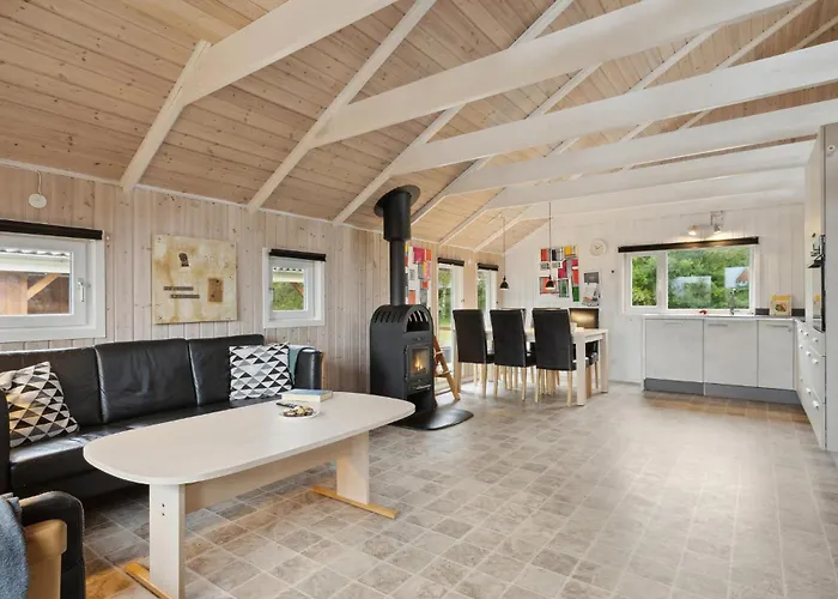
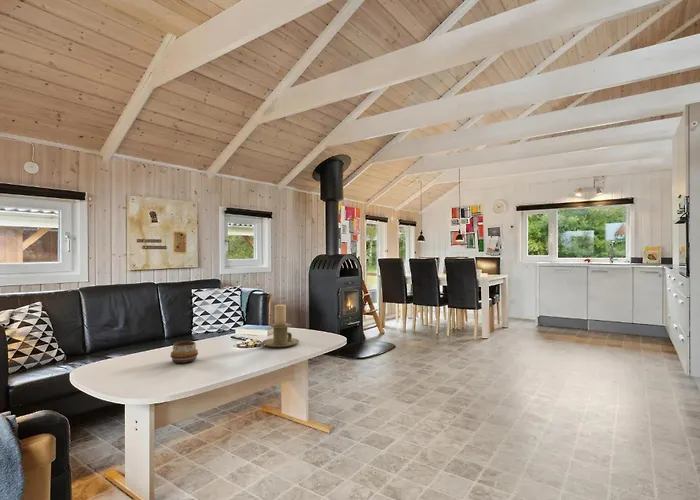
+ candle holder [261,304,300,348]
+ decorative bowl [169,340,199,364]
